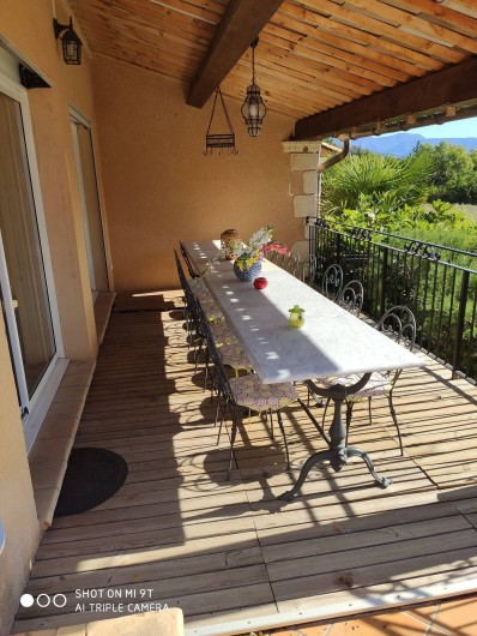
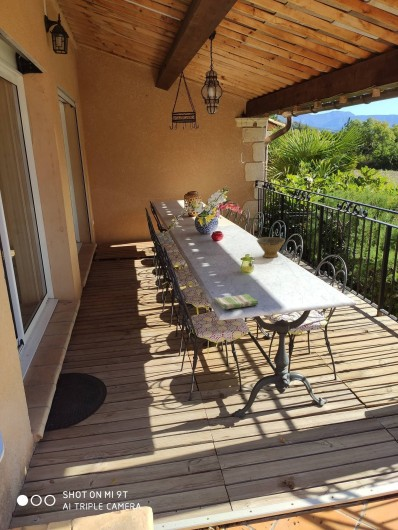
+ bowl [256,236,286,259]
+ dish towel [212,293,259,311]
